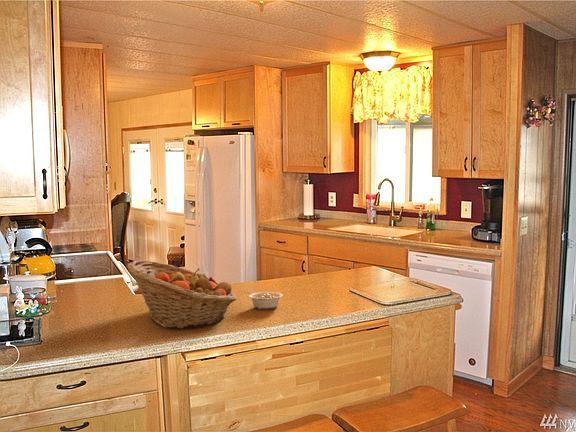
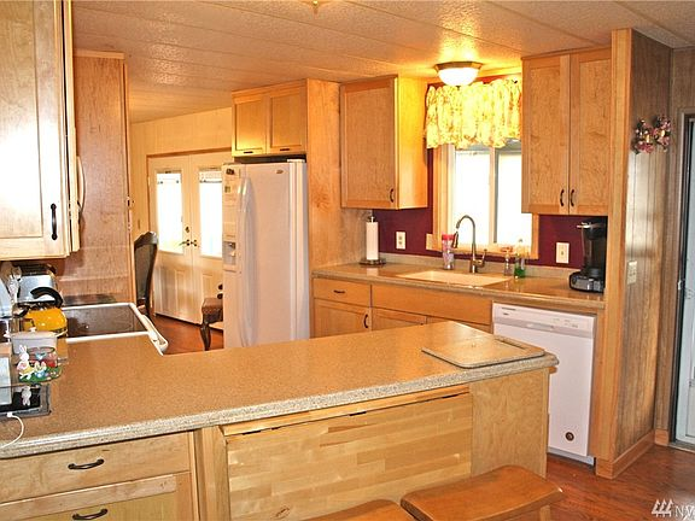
- legume [243,290,284,310]
- fruit basket [126,259,238,330]
